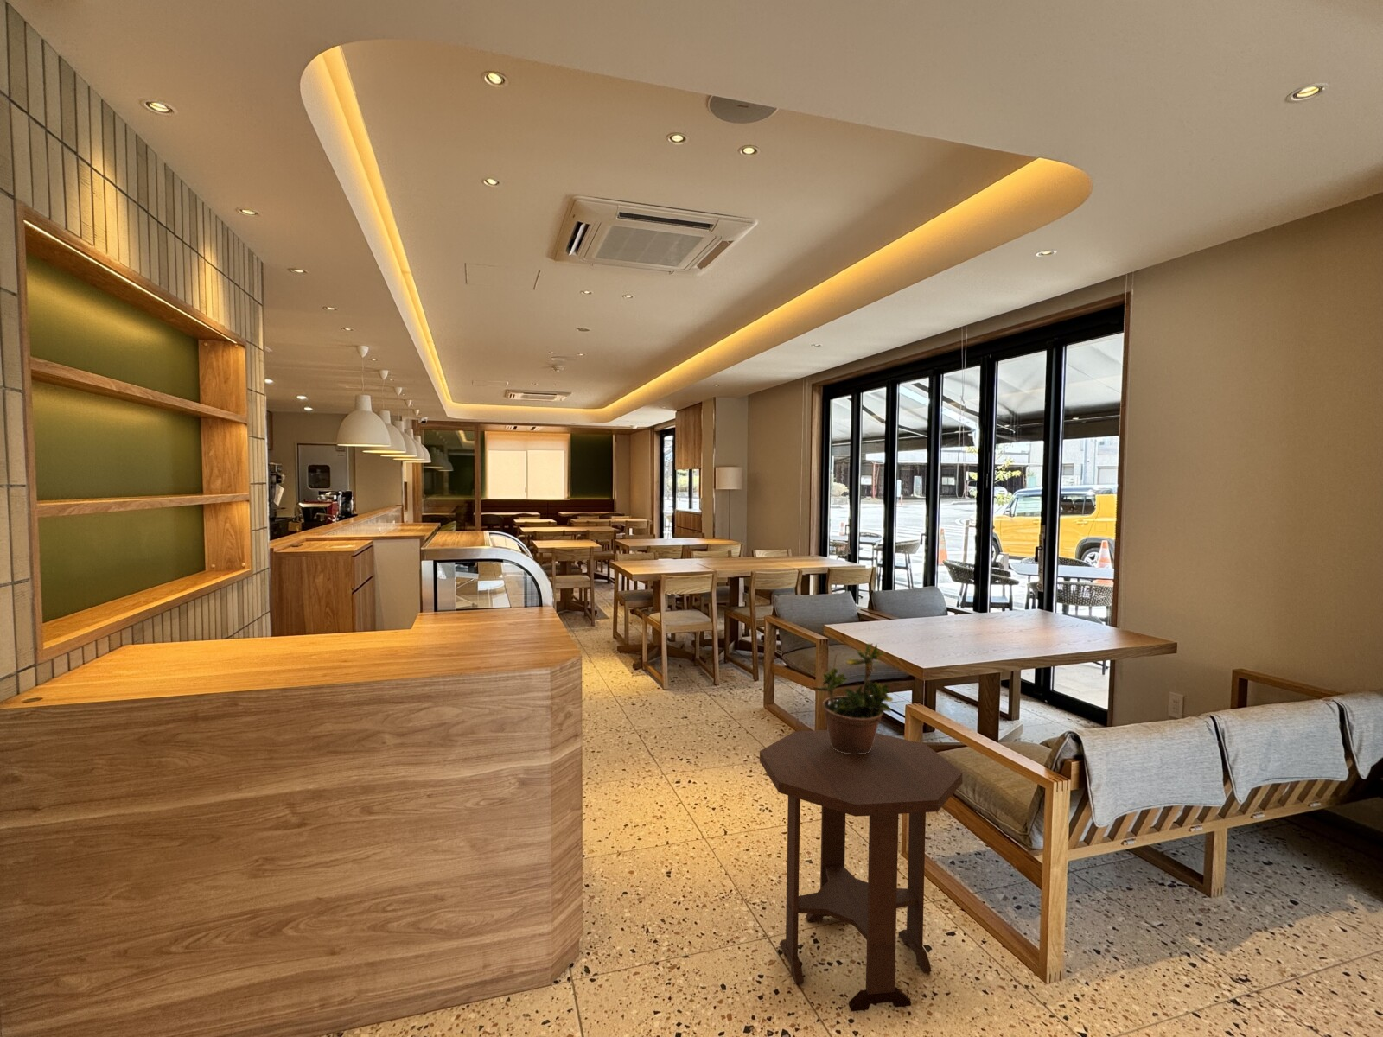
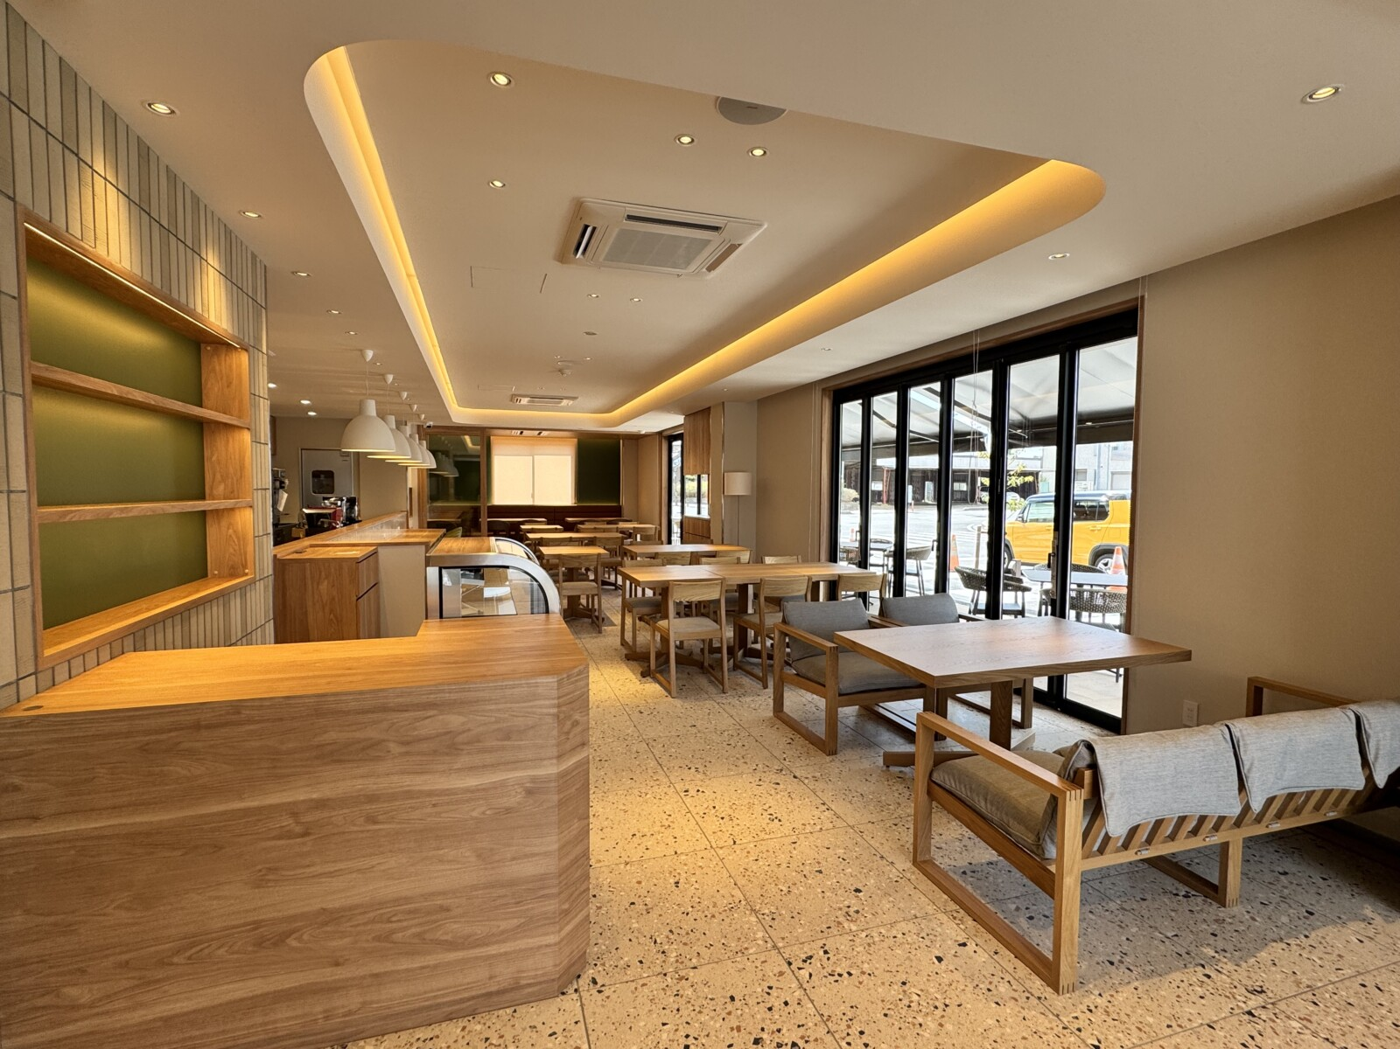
- side table [759,730,964,1013]
- potted plant [811,642,894,755]
